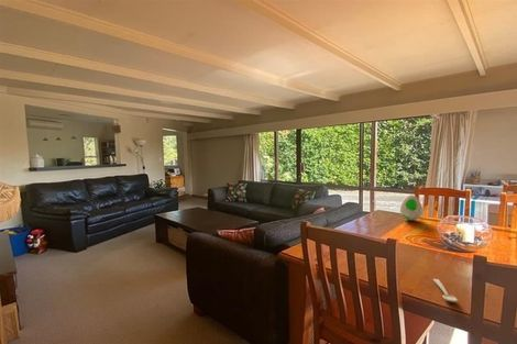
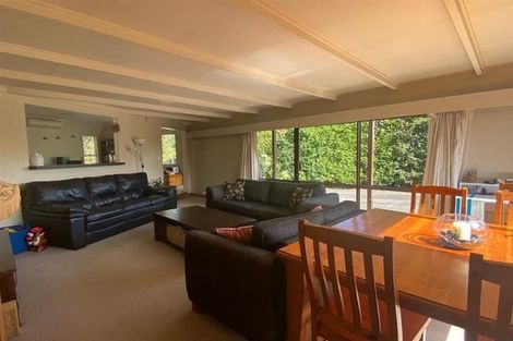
- spoon [431,278,459,303]
- decorative egg [399,193,424,221]
